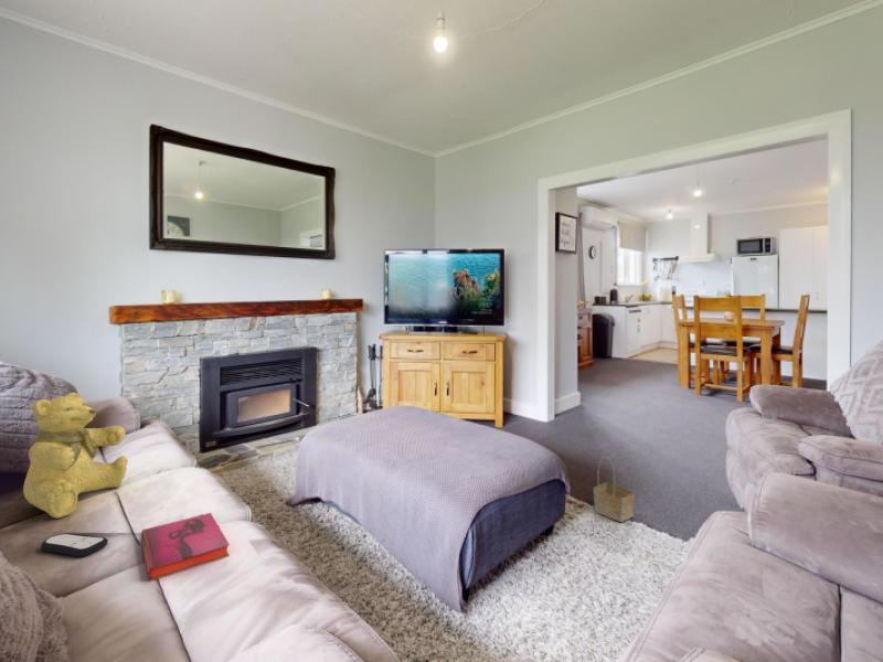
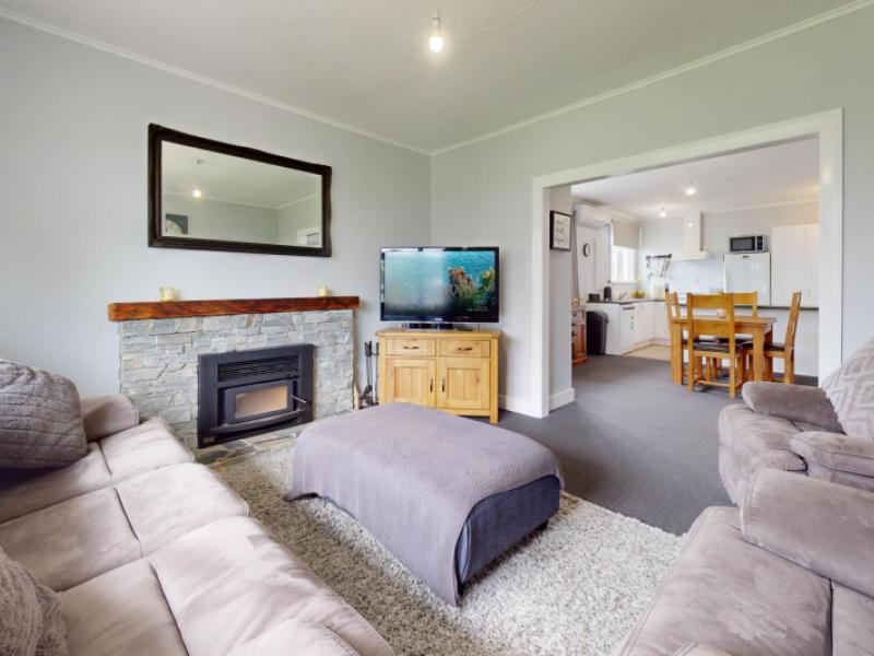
- remote control [40,532,109,558]
- hardback book [140,512,231,583]
- teddy bear [22,392,129,519]
- basket [593,450,636,523]
